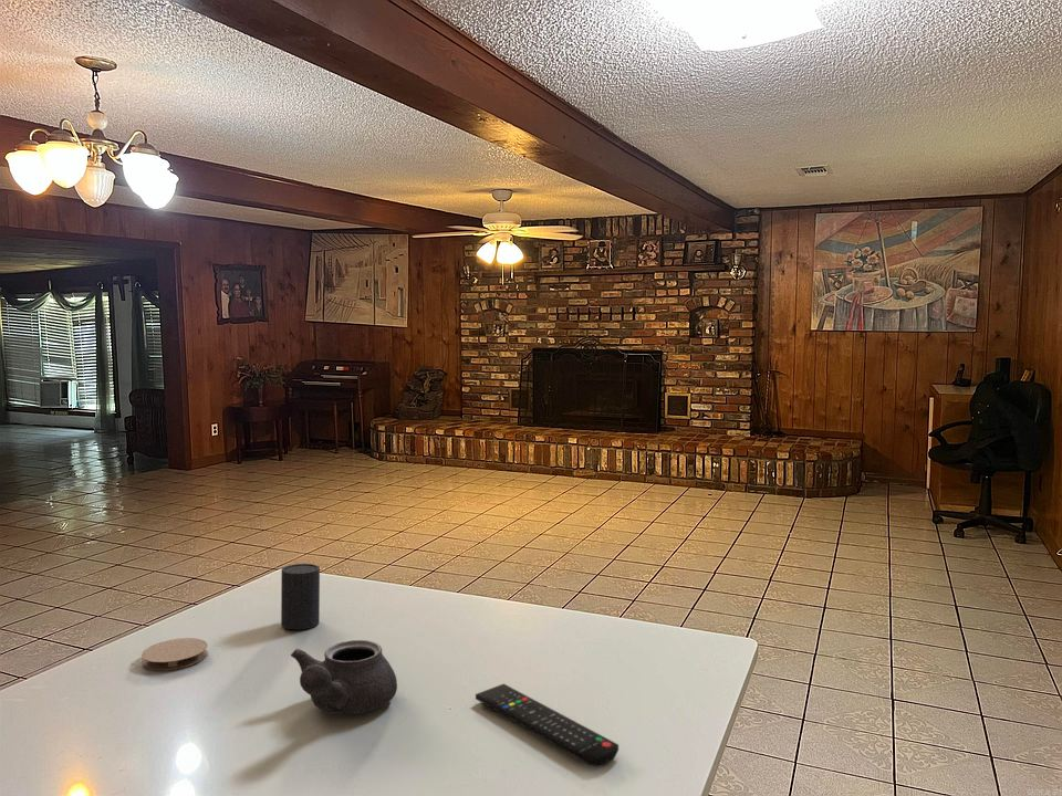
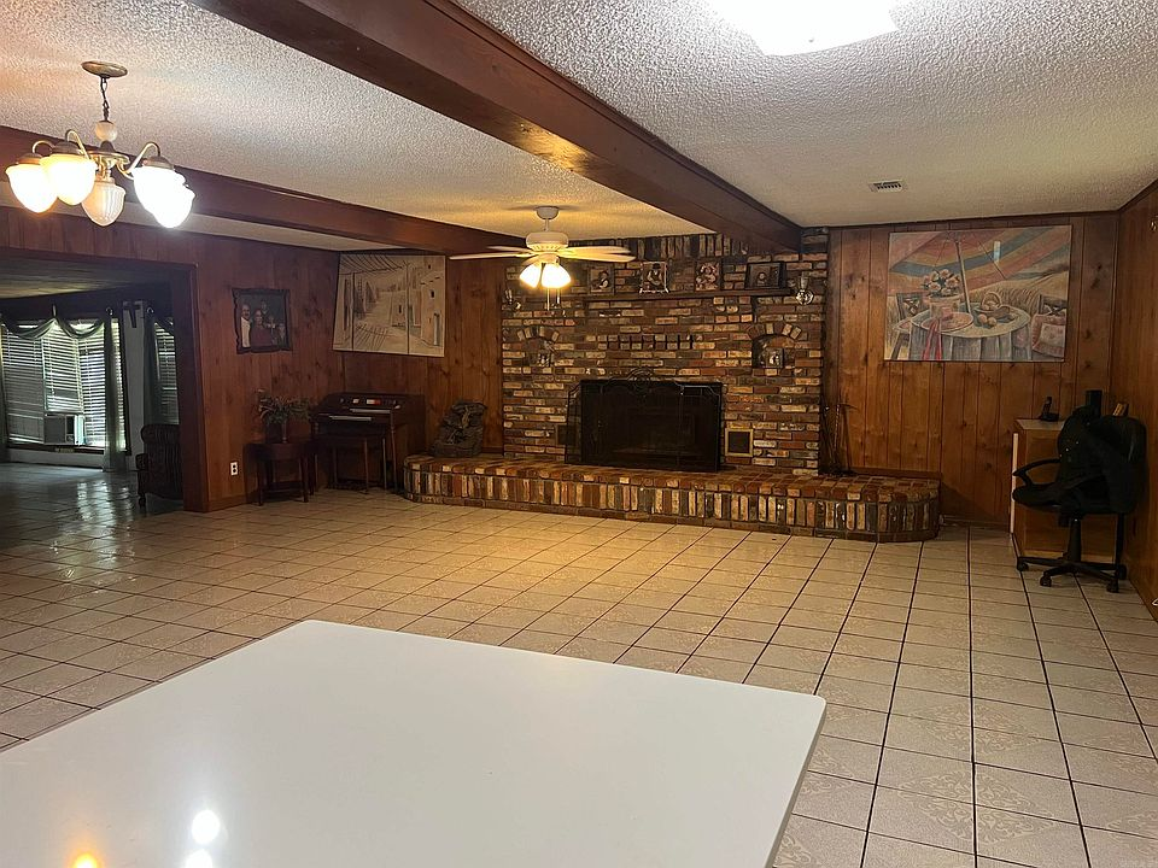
- cup [280,563,321,630]
- teapot [290,639,398,715]
- remote control [475,682,620,768]
- coaster [140,637,209,671]
